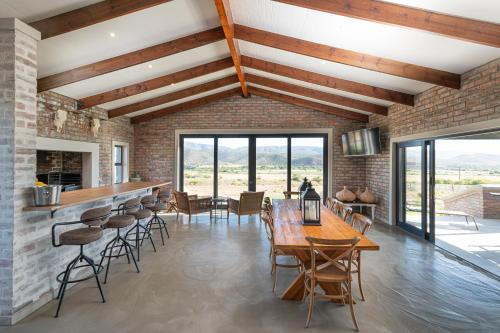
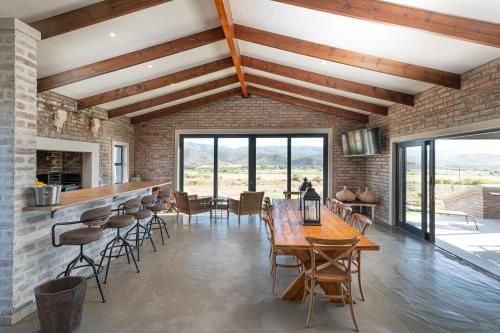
+ waste bin [33,275,88,333]
